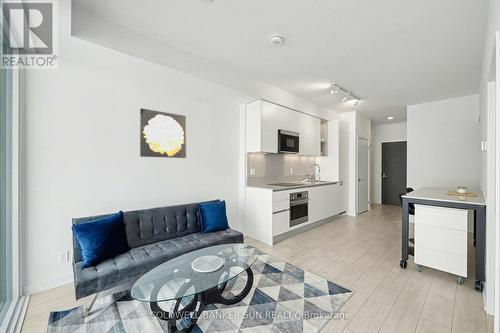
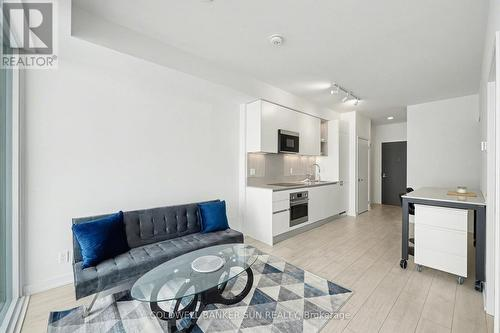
- wall art [139,108,187,159]
